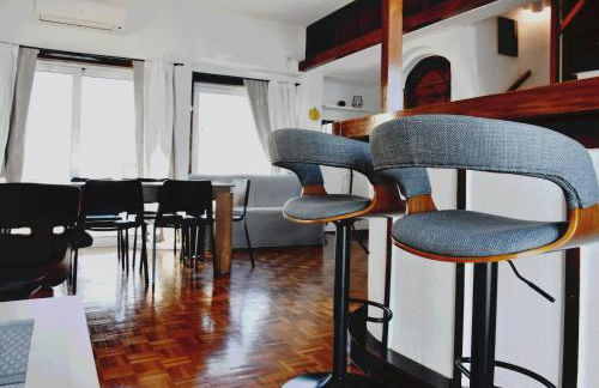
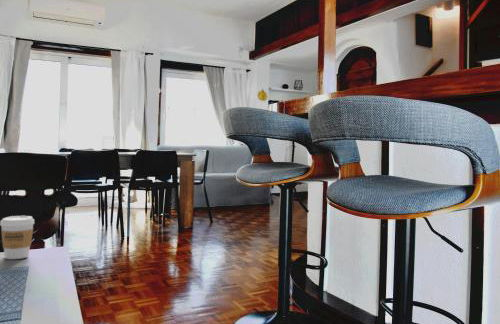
+ coffee cup [0,214,35,260]
